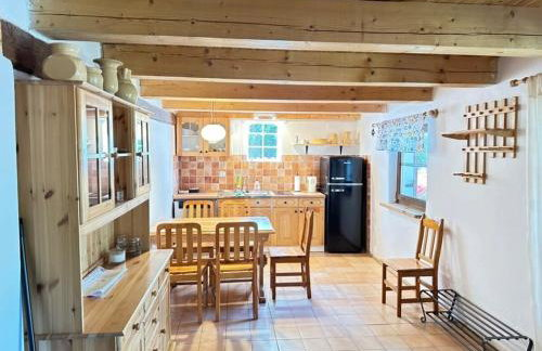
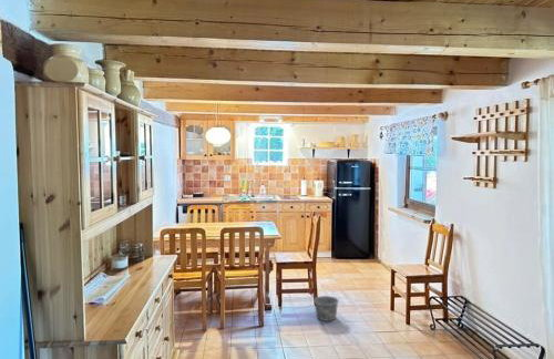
+ bucket [312,286,340,322]
